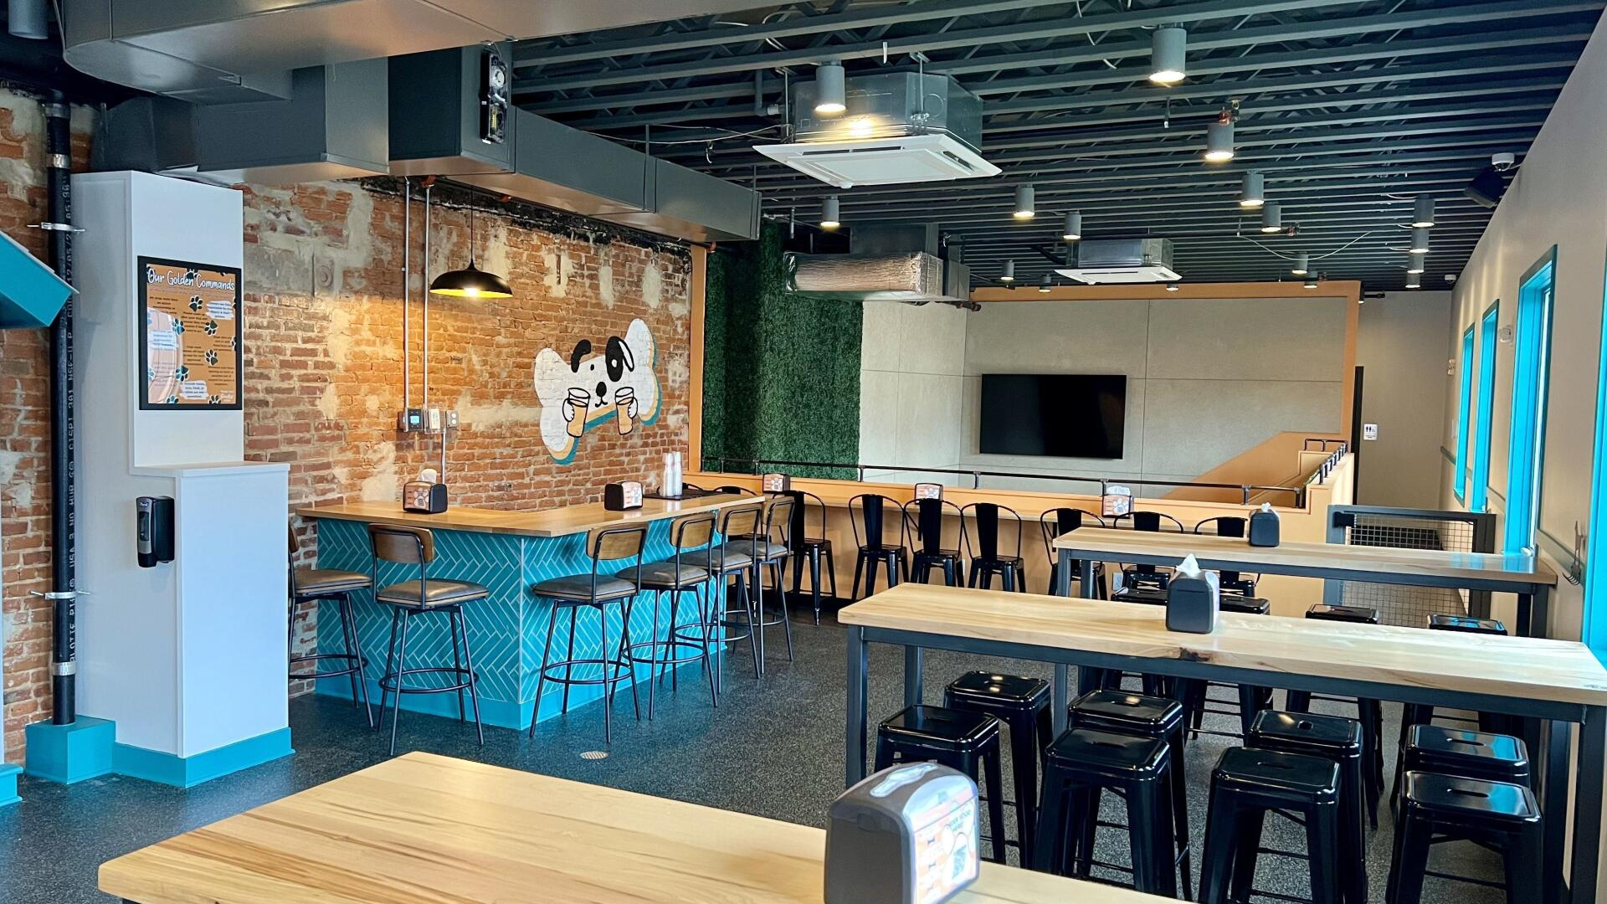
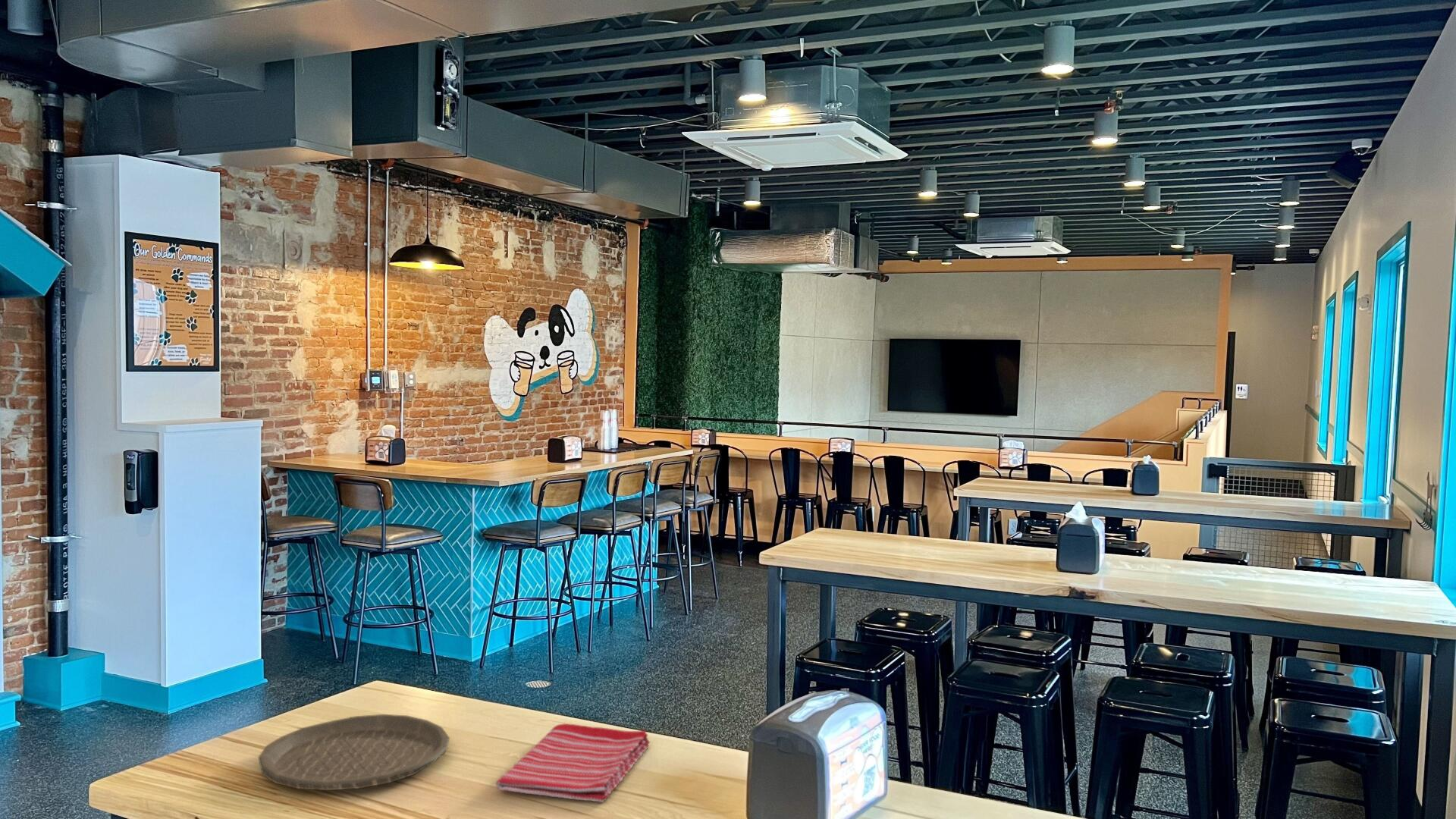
+ plate [258,714,450,791]
+ dish towel [494,723,651,803]
